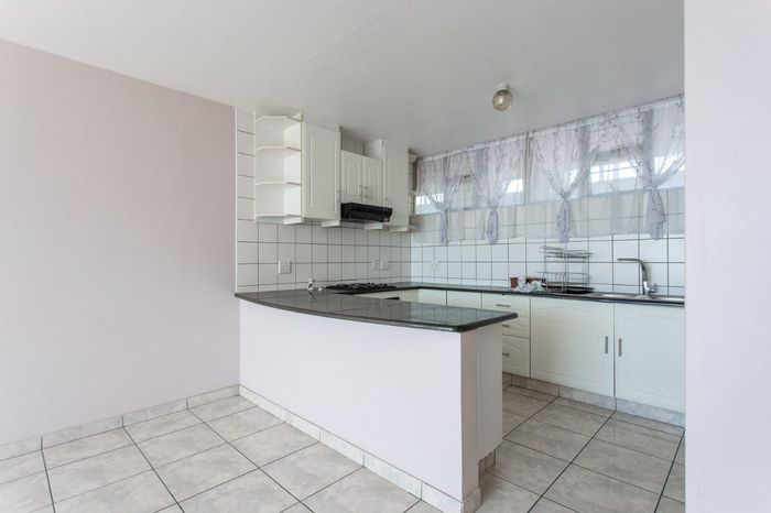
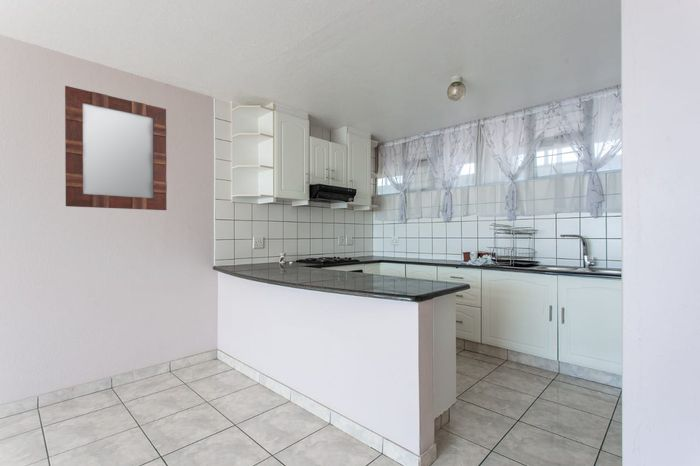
+ home mirror [64,85,168,211]
